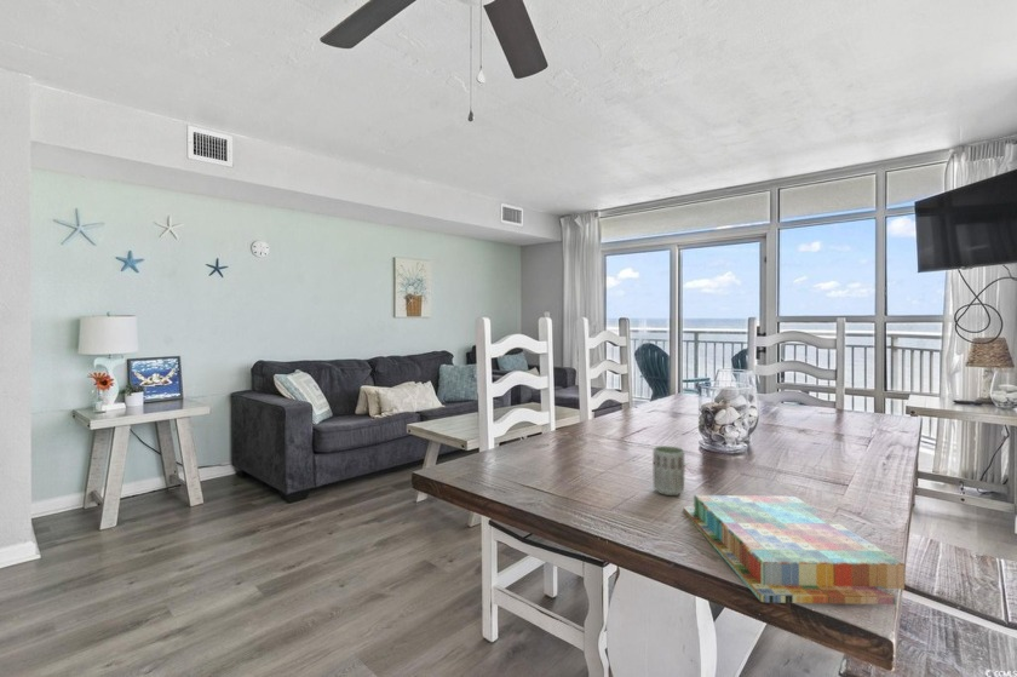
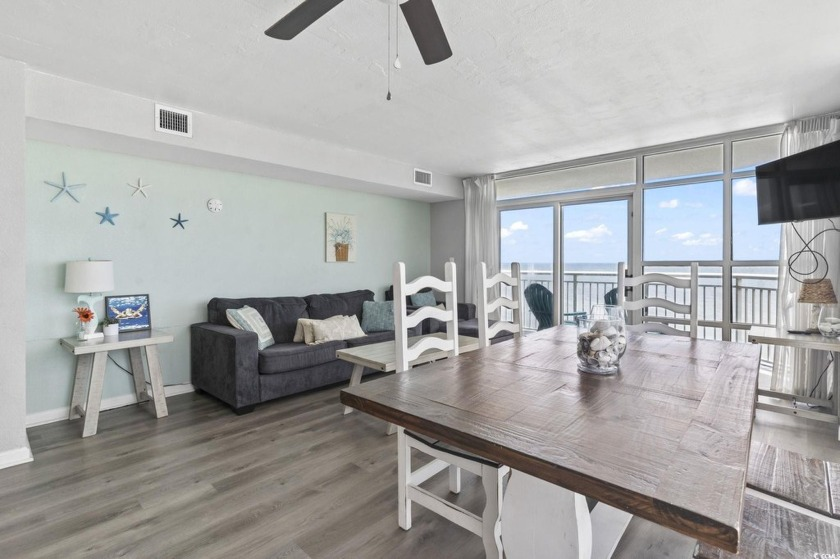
- cup [653,444,685,497]
- board game [683,494,906,606]
